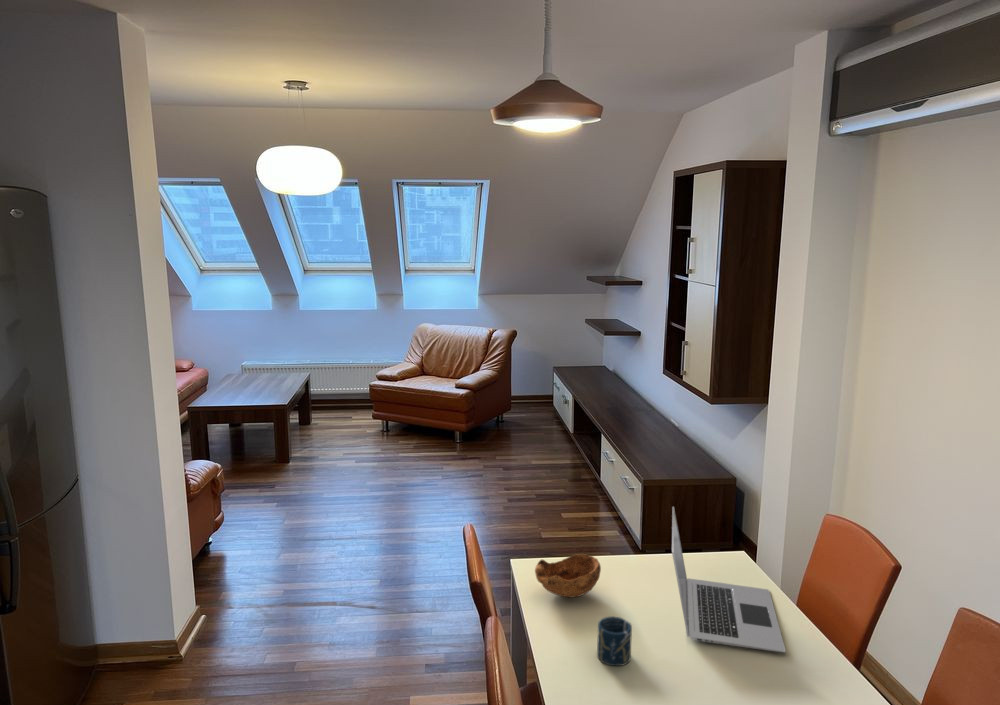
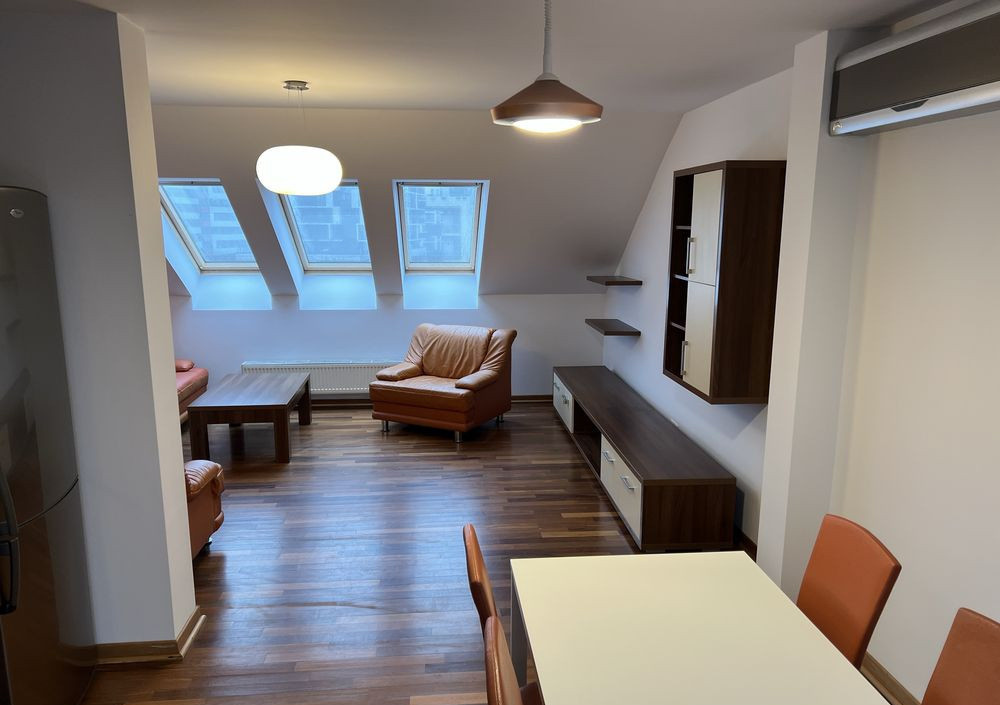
- bowl [534,553,602,598]
- cup [596,616,633,667]
- laptop [671,506,787,653]
